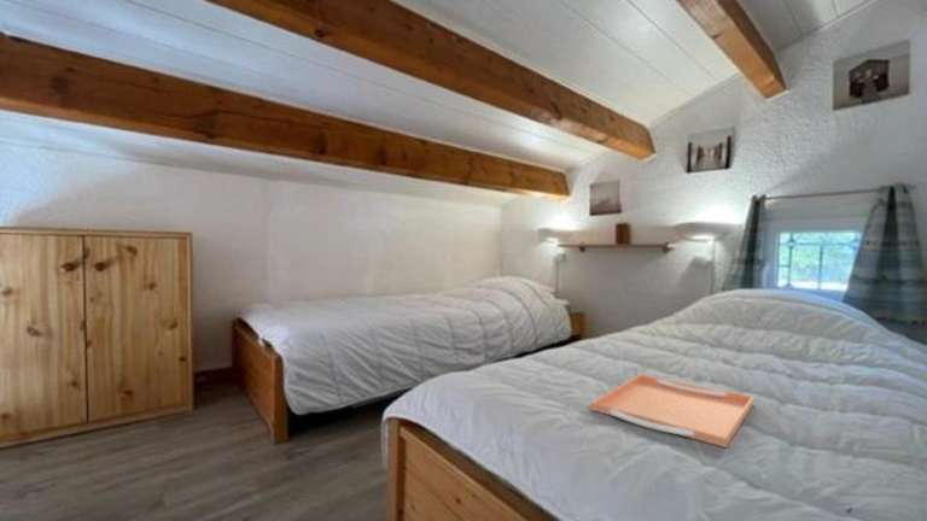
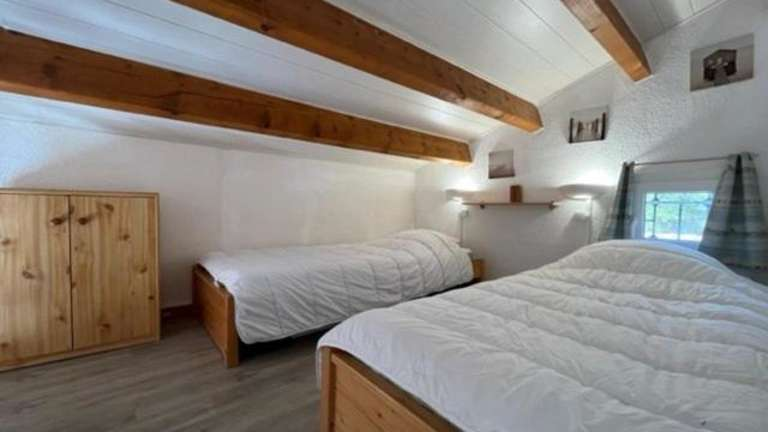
- serving tray [589,373,756,449]
